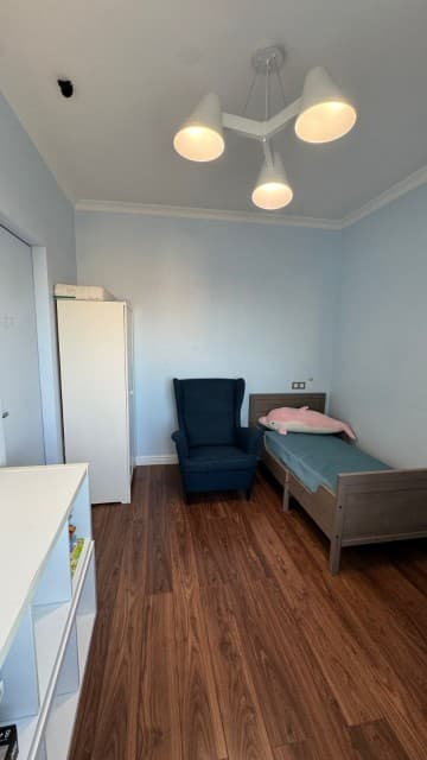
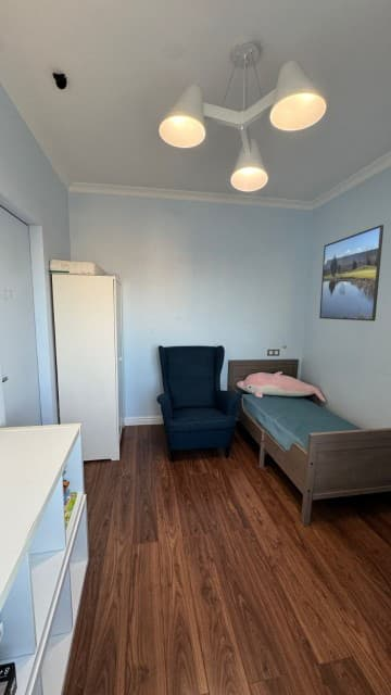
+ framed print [318,224,384,323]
